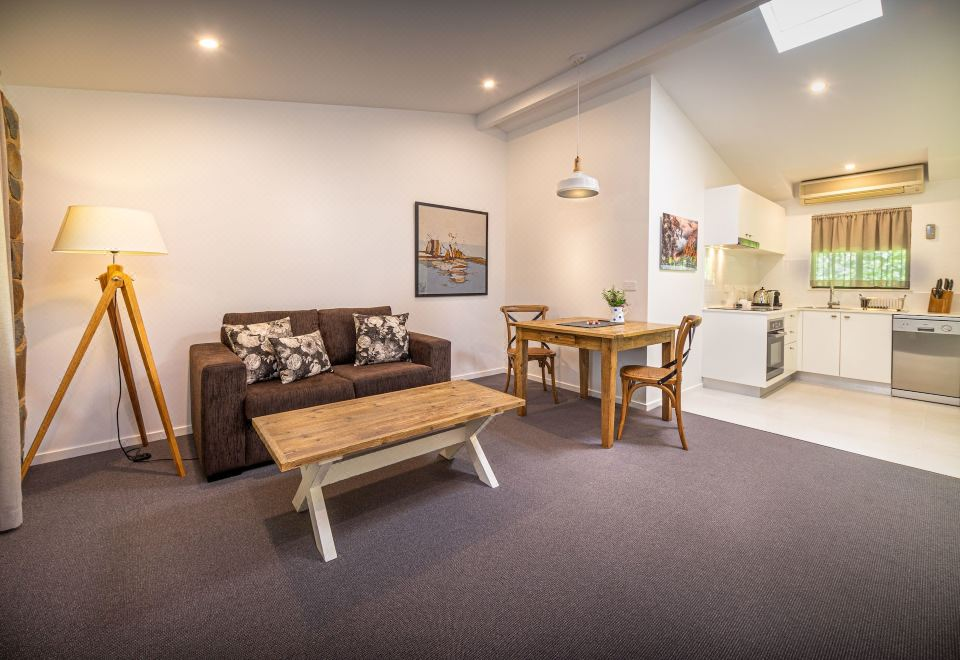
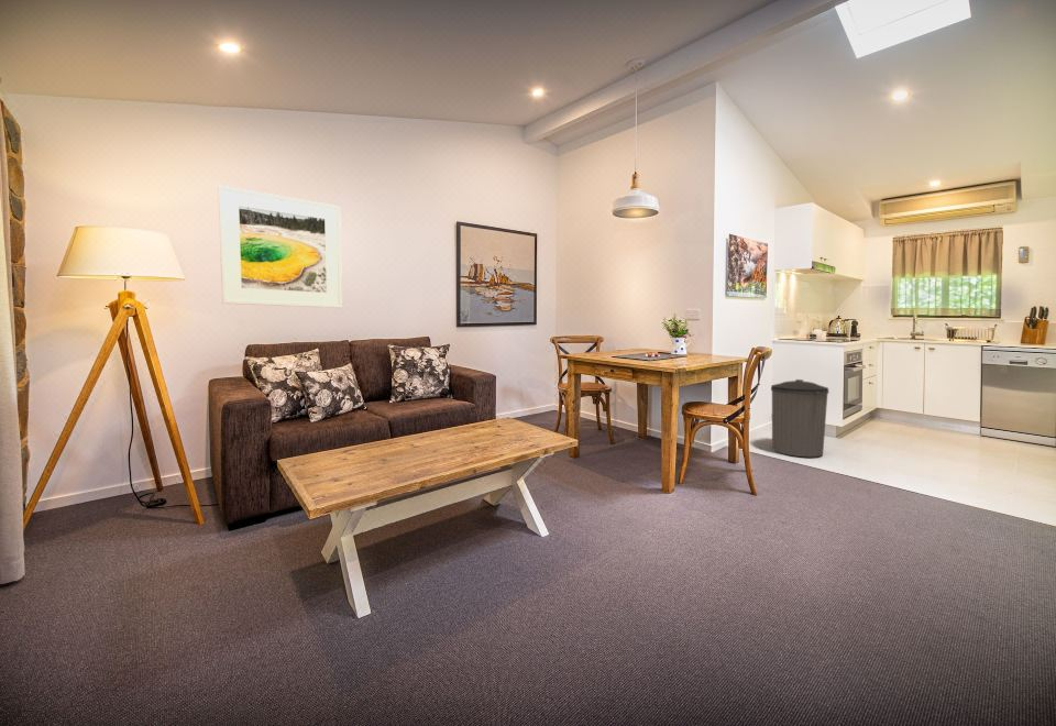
+ trash can [770,378,829,458]
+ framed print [217,185,343,309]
